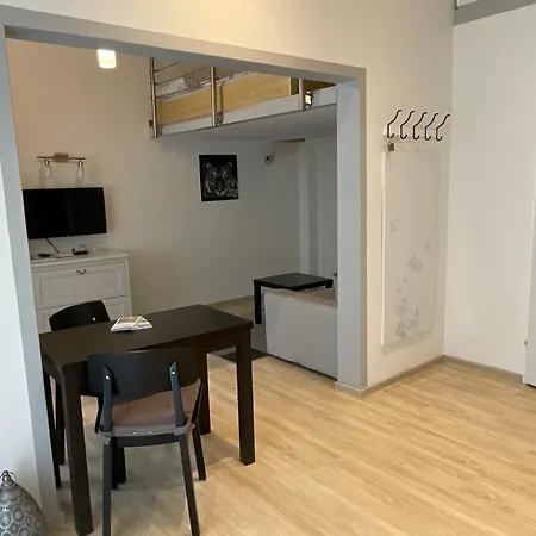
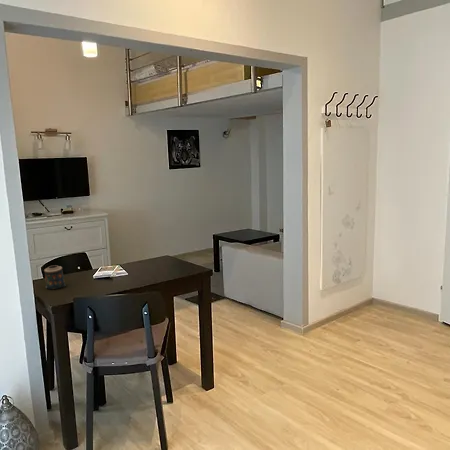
+ candle [43,265,66,290]
